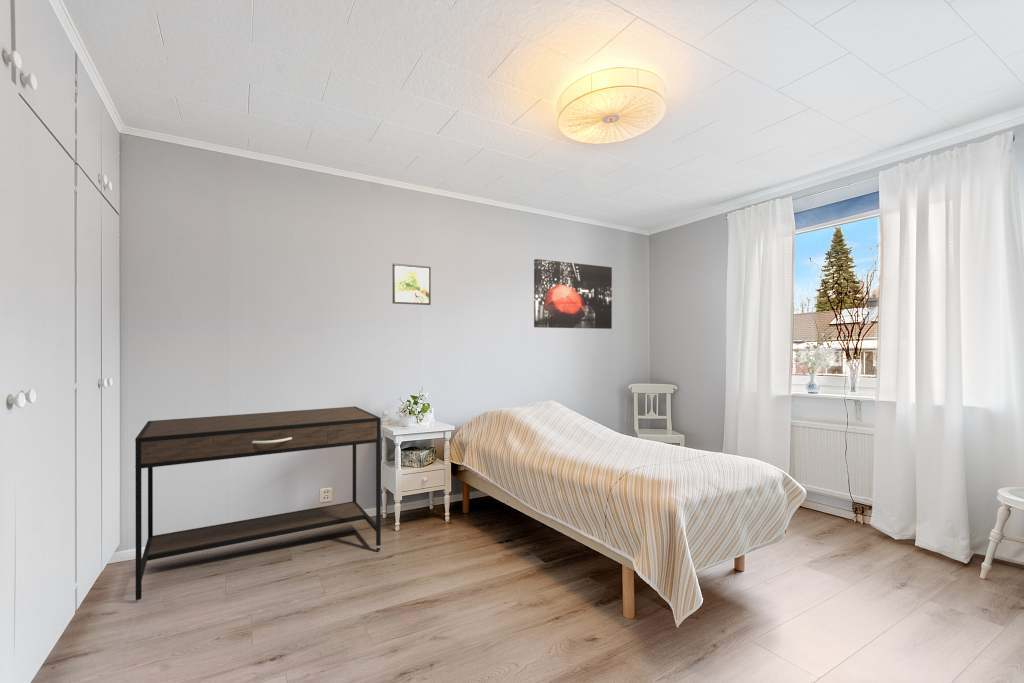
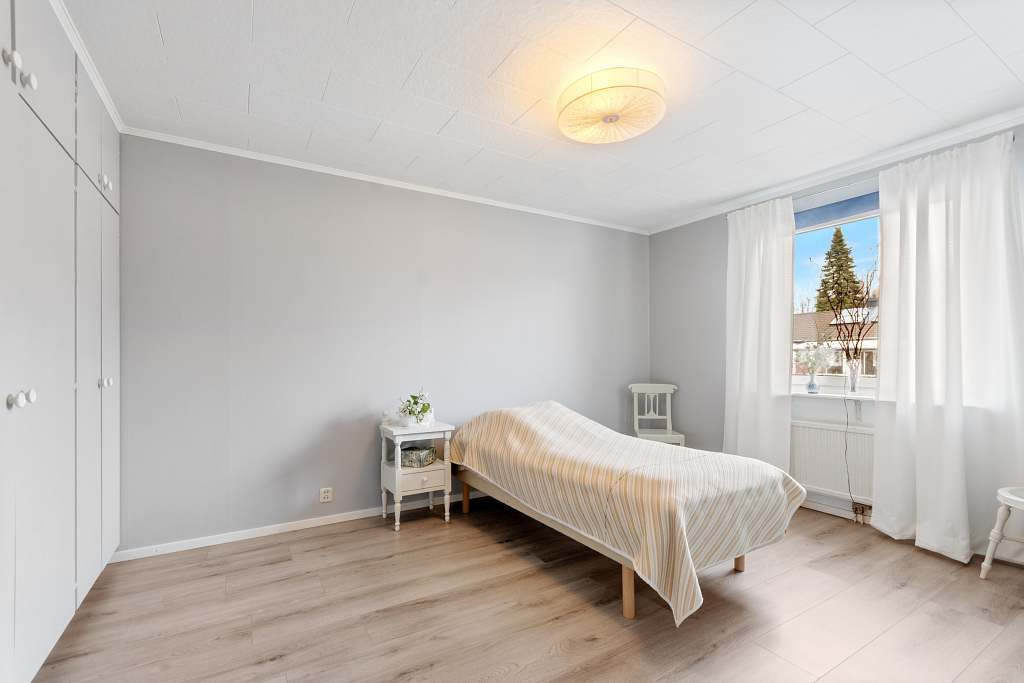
- wall art [533,258,613,330]
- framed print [392,263,432,306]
- desk [134,406,382,603]
